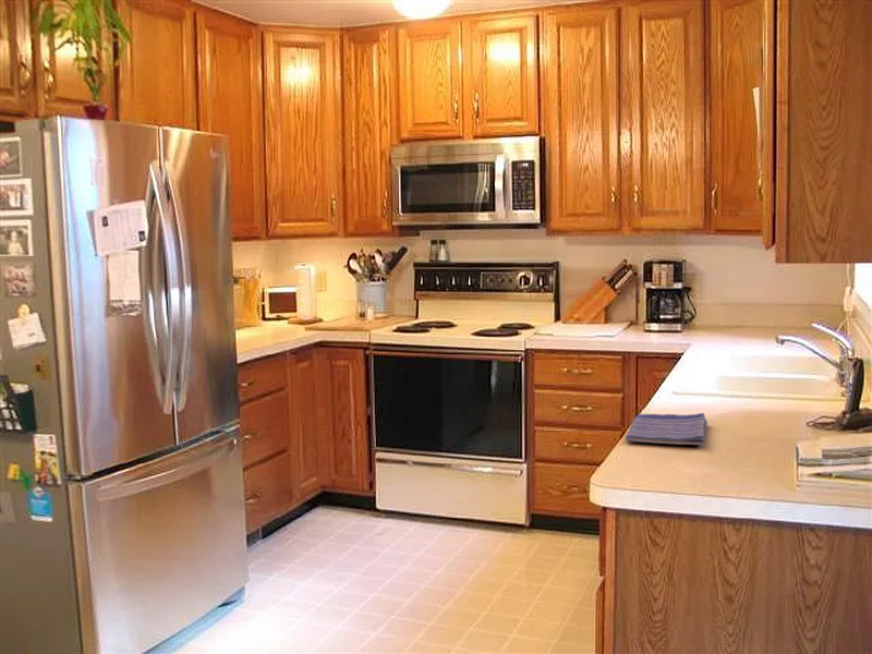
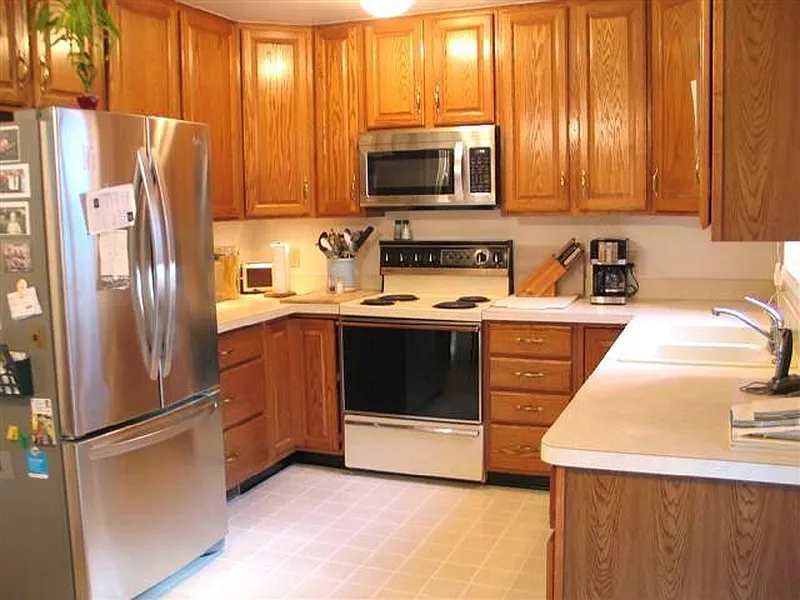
- dish towel [623,412,708,447]
